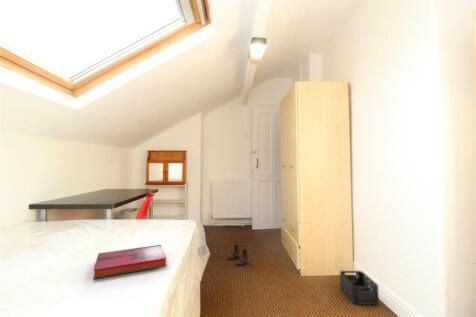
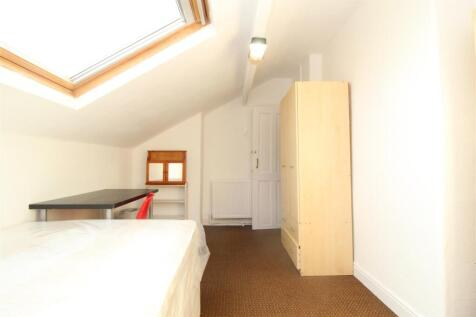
- hardback book [93,244,167,279]
- boots [226,244,249,266]
- storage bin [339,270,380,306]
